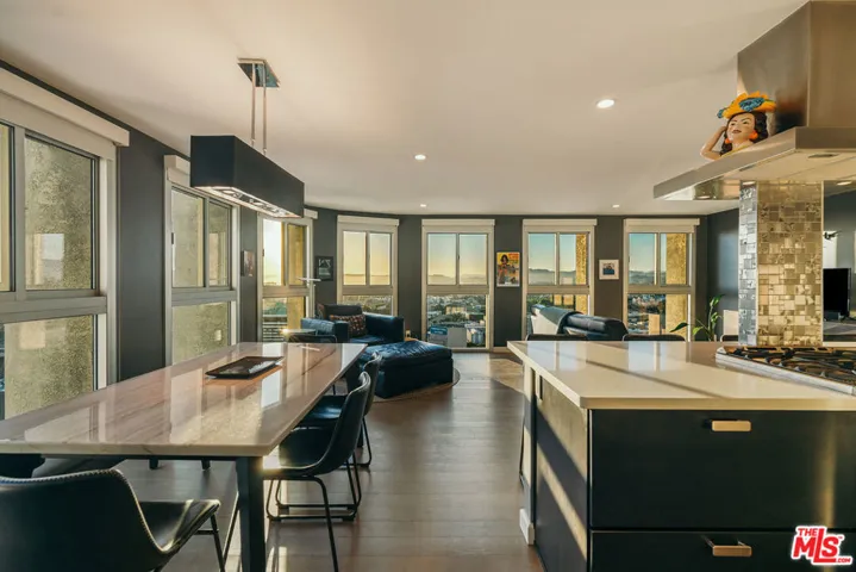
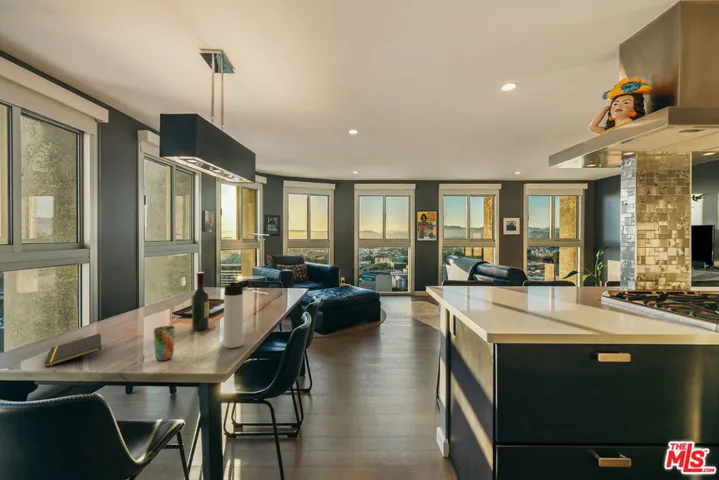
+ cup [153,325,176,362]
+ notepad [44,333,102,368]
+ wine bottle [191,271,210,332]
+ thermos bottle [222,279,251,349]
